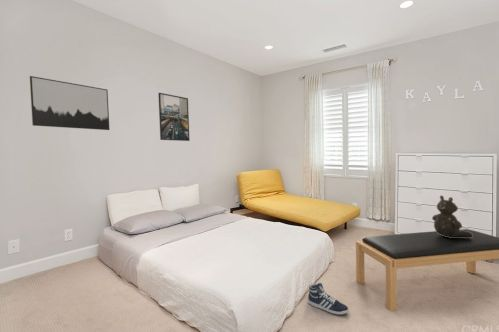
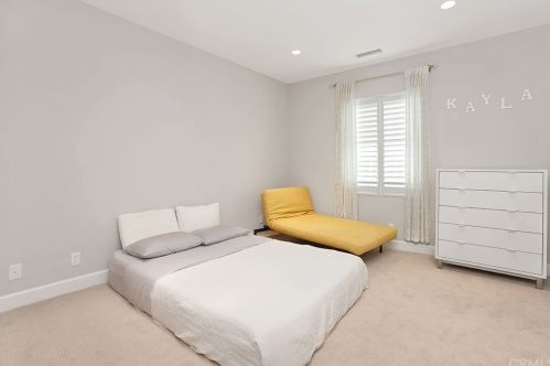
- bench [355,228,499,312]
- teddy bear [431,194,473,238]
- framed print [157,92,191,142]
- sneaker [307,282,350,316]
- wall art [29,75,110,131]
